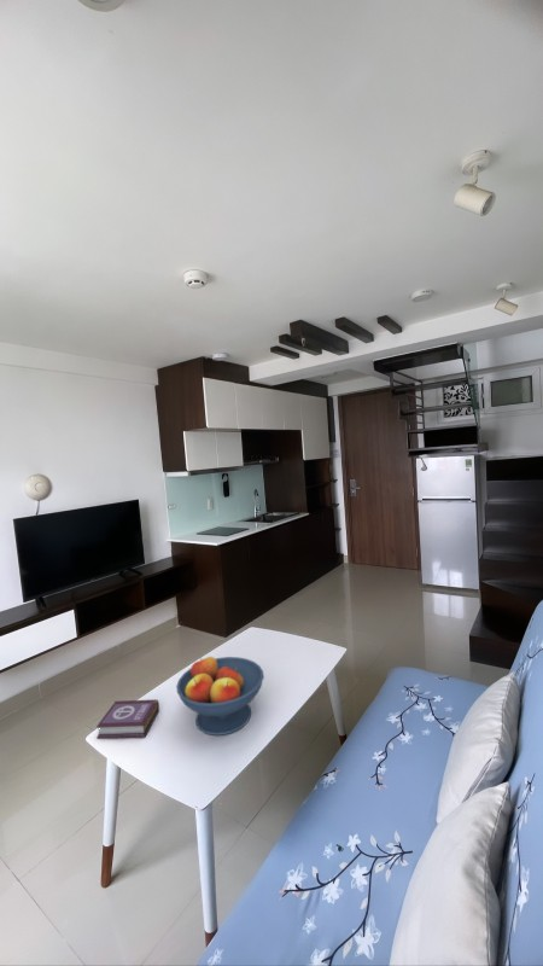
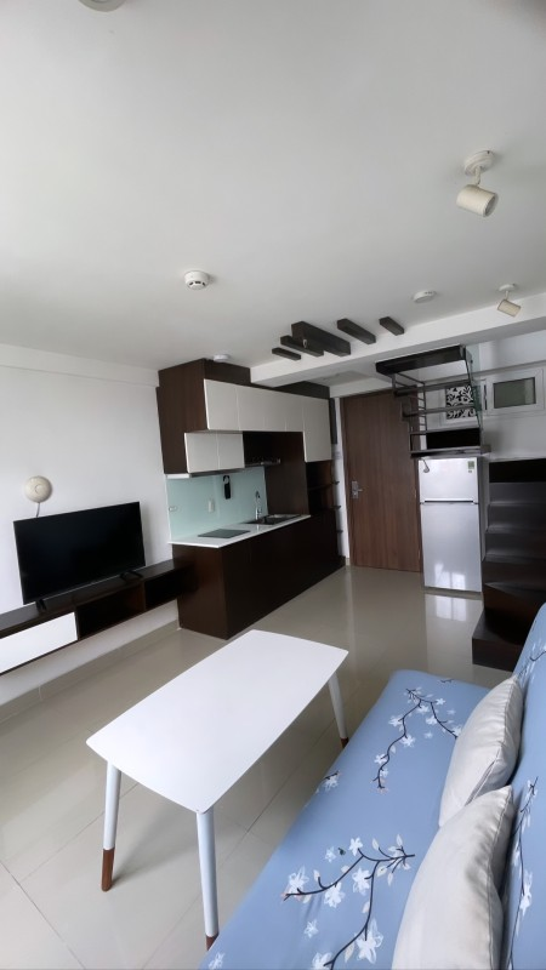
- book [95,698,160,740]
- fruit bowl [175,654,264,737]
